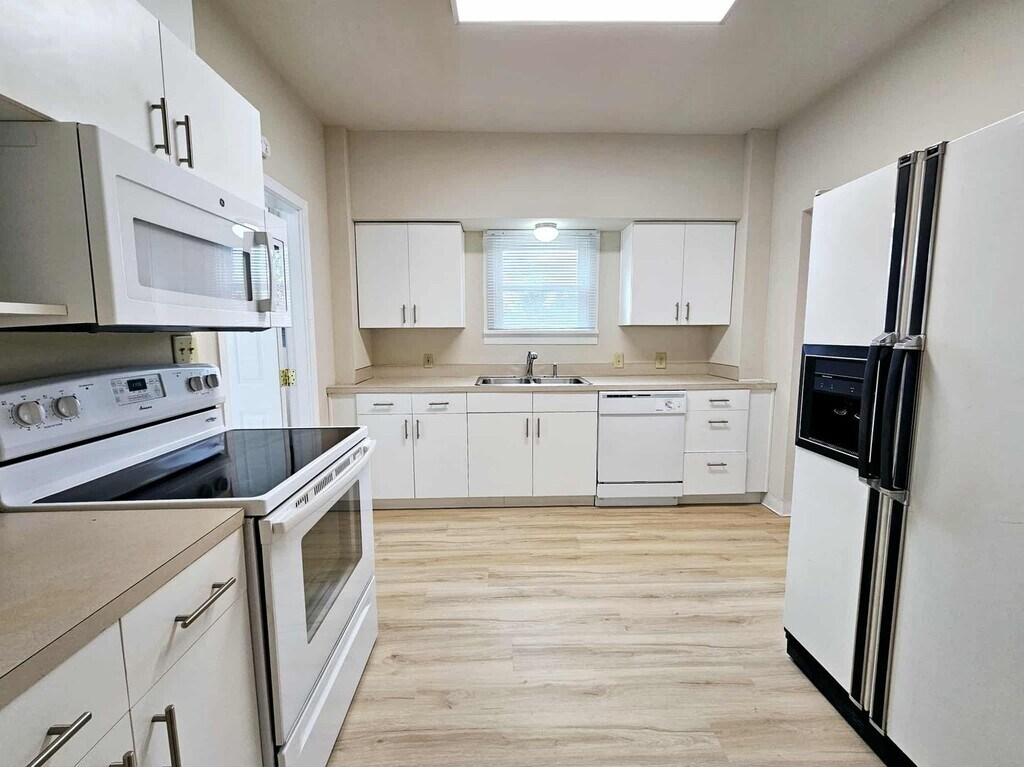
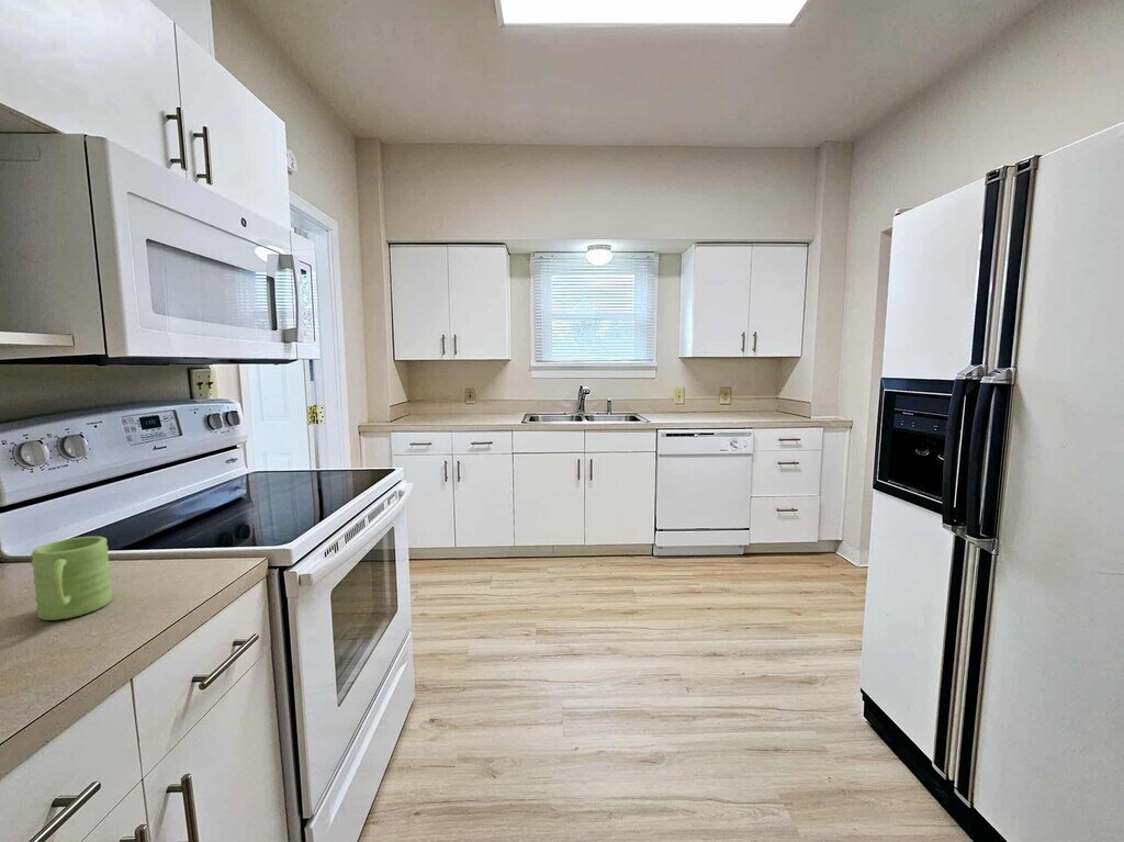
+ mug [30,536,113,621]
